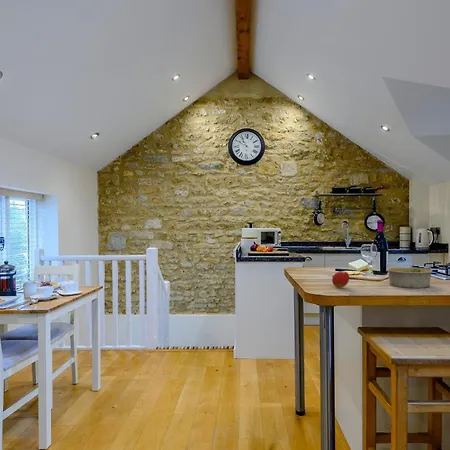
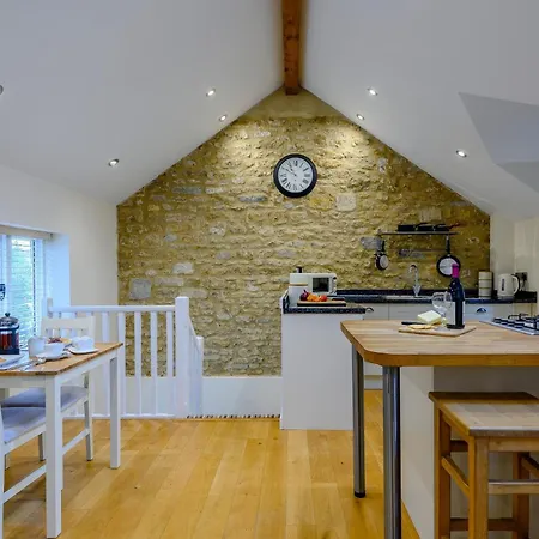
- fruit [331,269,350,288]
- bowl [386,266,433,289]
